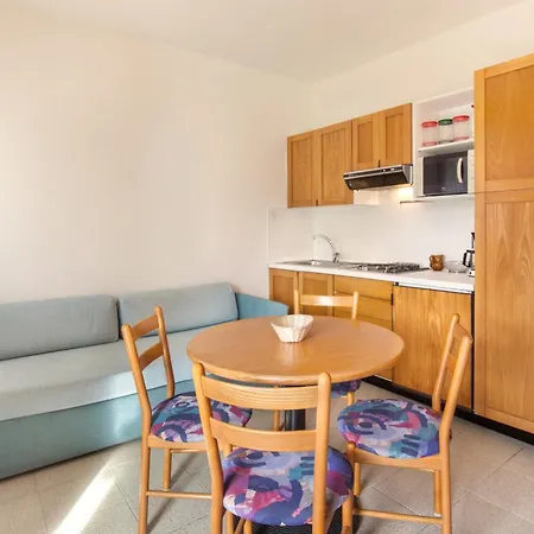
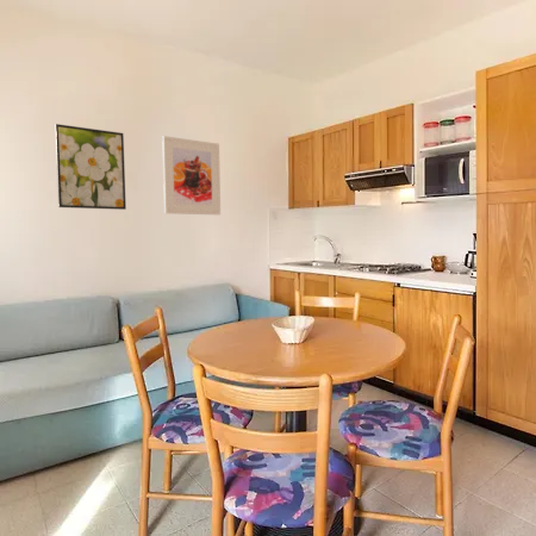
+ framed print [54,123,127,211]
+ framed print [161,135,222,216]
